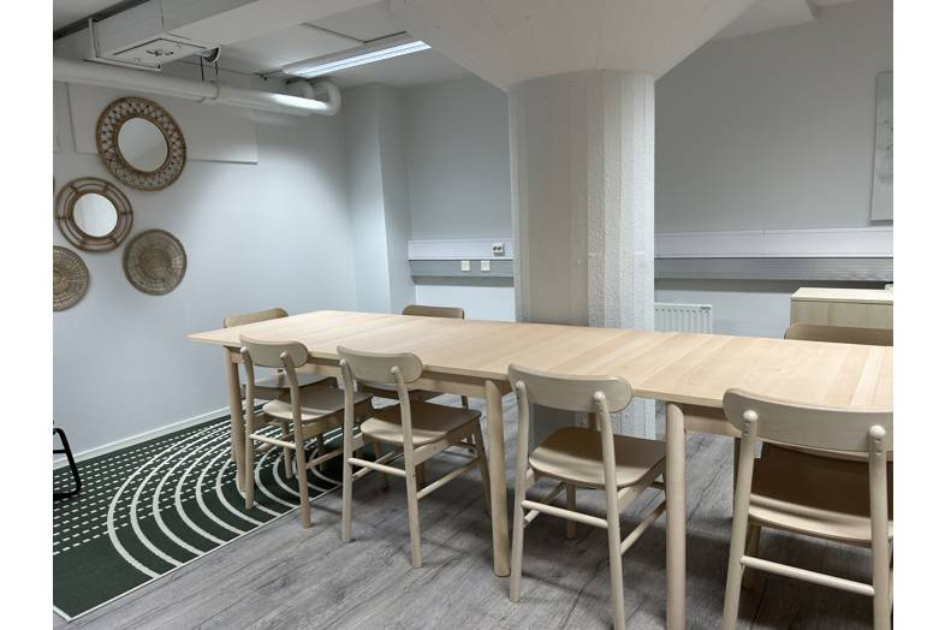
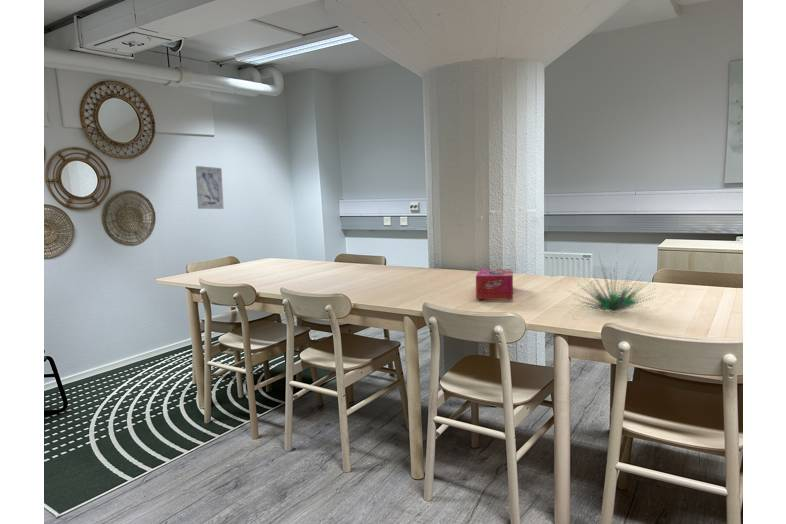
+ tissue box [475,268,514,300]
+ wall art [195,165,225,210]
+ plant [564,245,656,314]
